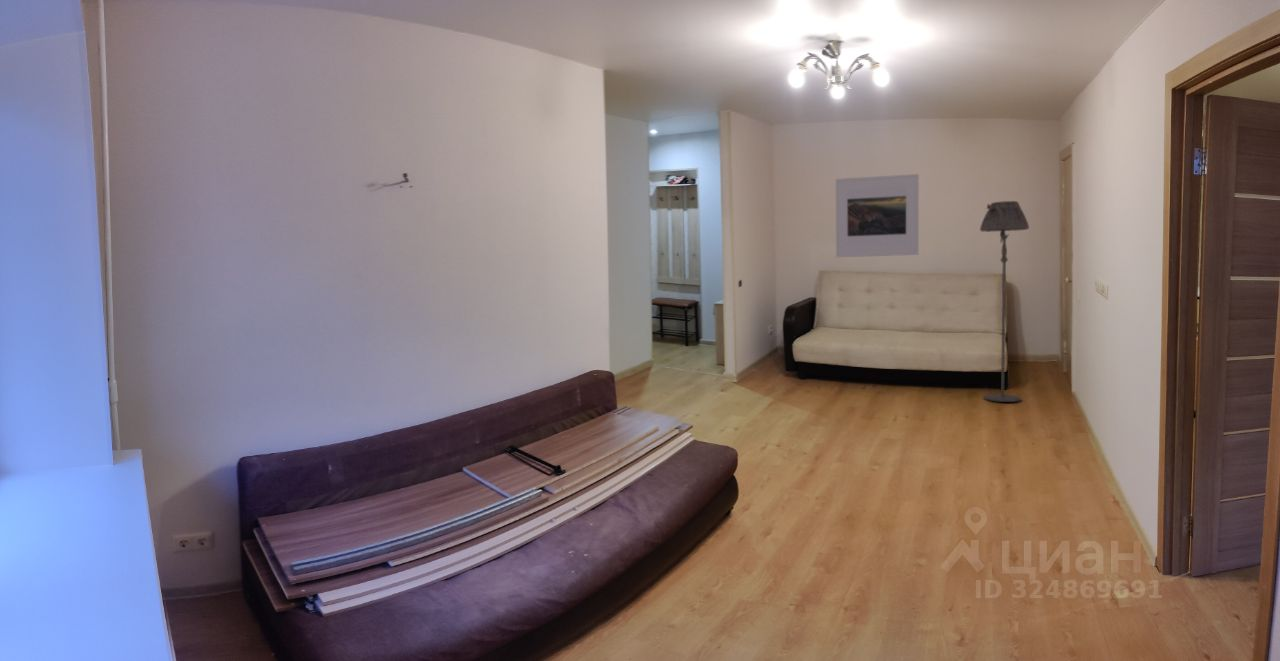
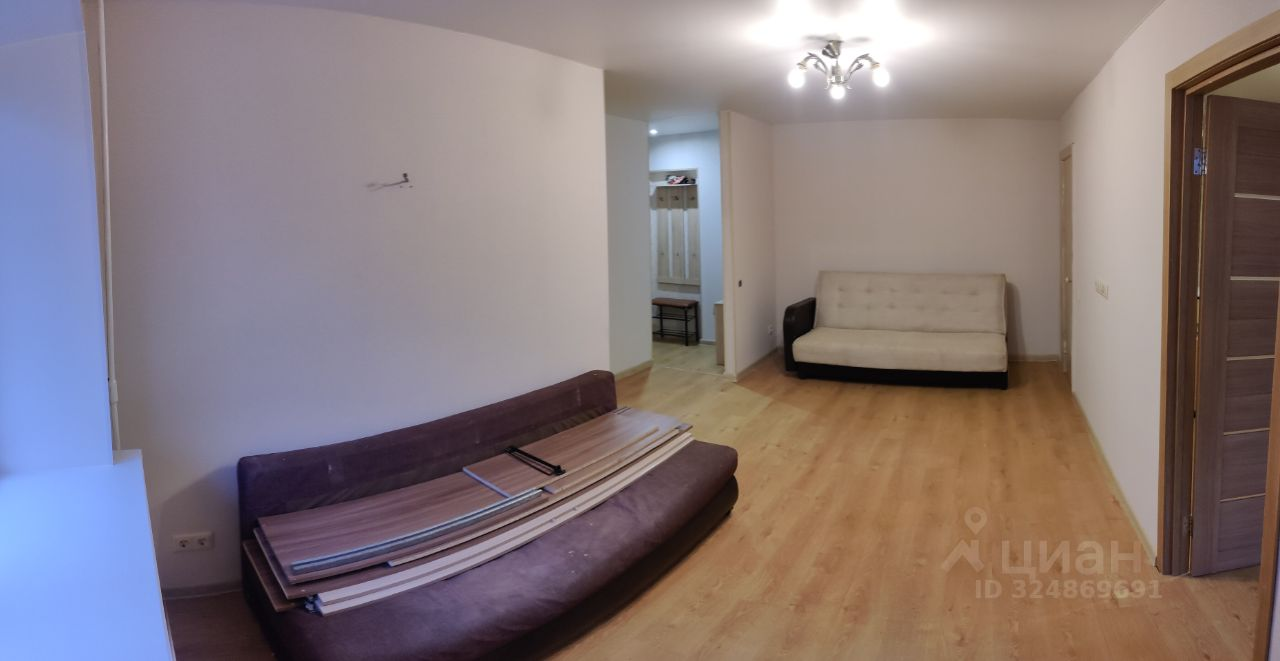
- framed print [835,173,920,258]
- floor lamp [979,200,1030,403]
